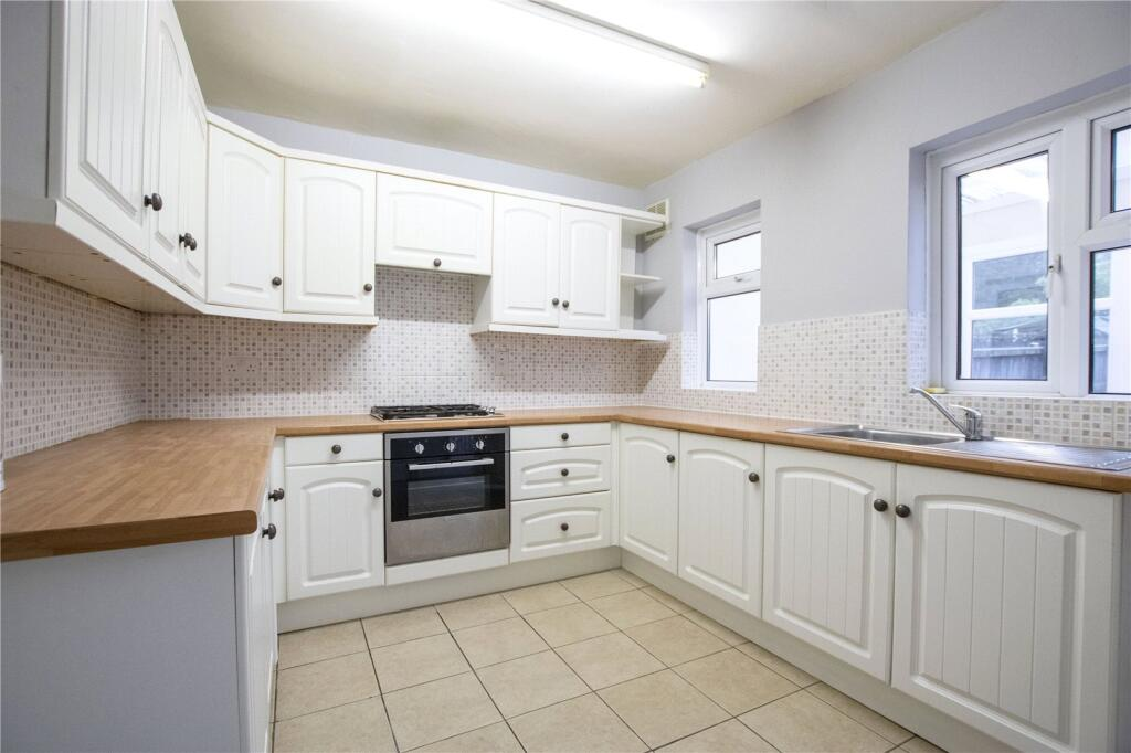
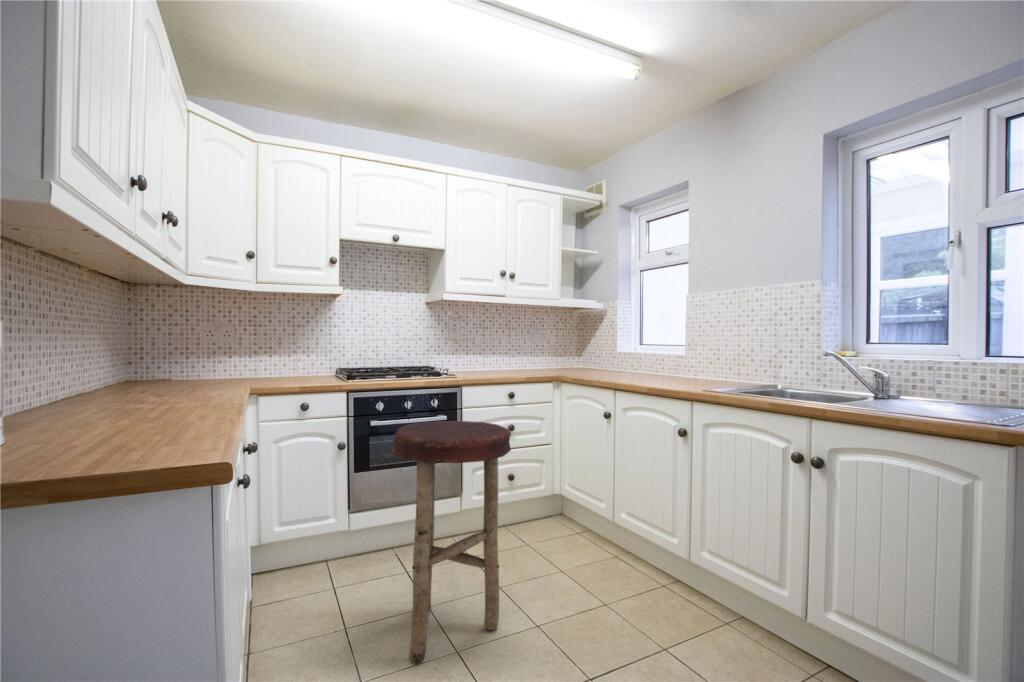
+ stool [390,420,512,666]
